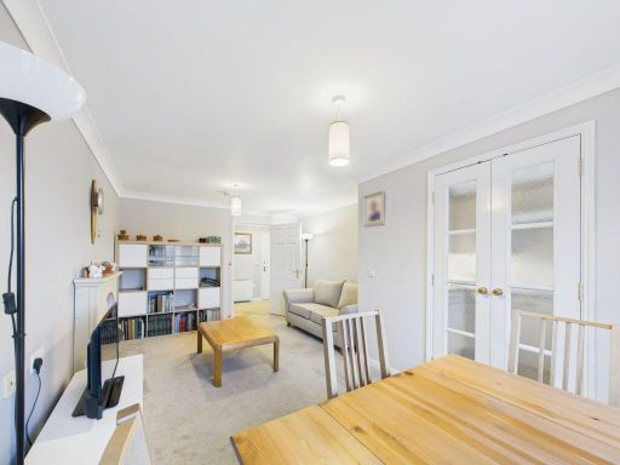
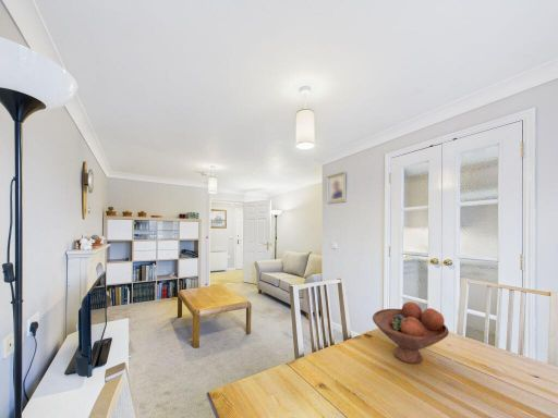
+ fruit bowl [372,300,450,365]
